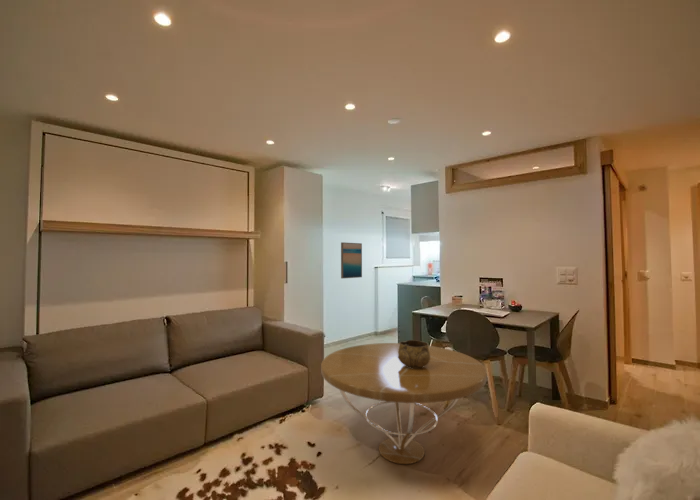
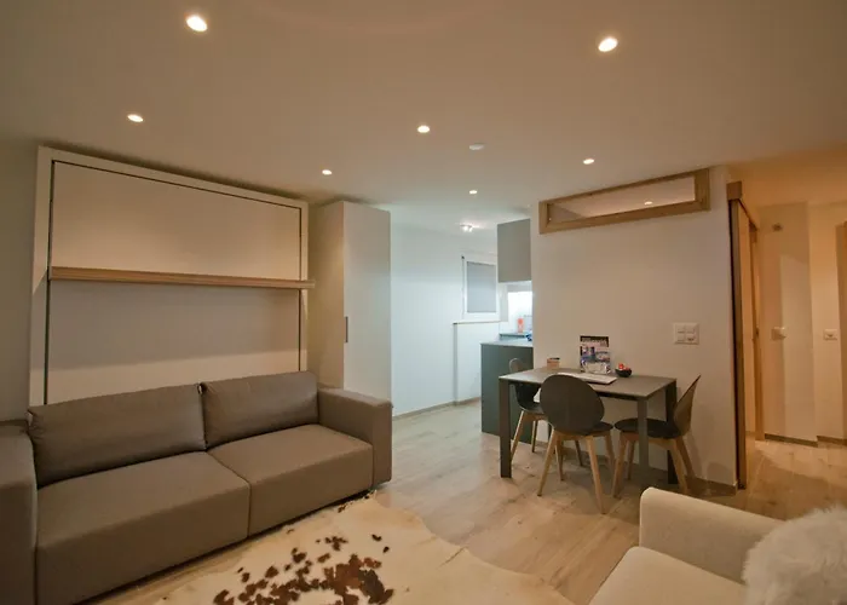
- wall art [340,241,363,279]
- decorative bowl [398,339,430,368]
- coffee table [320,342,488,465]
